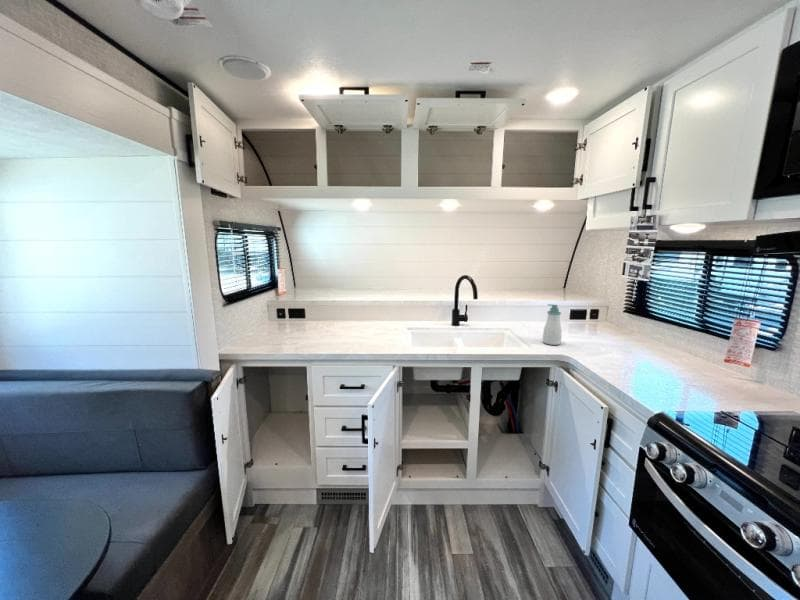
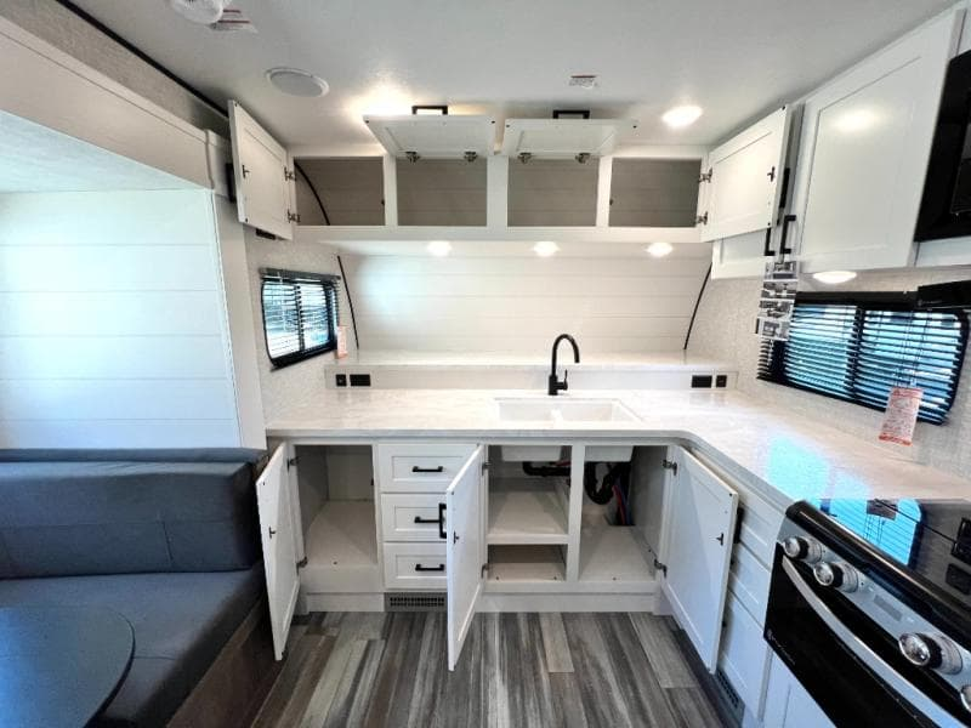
- soap bottle [542,303,563,346]
